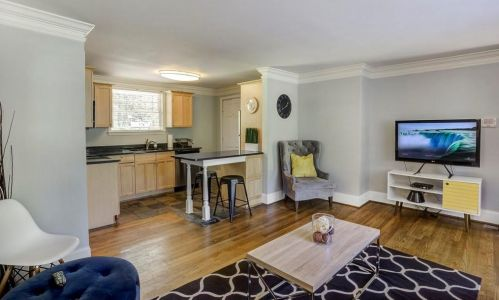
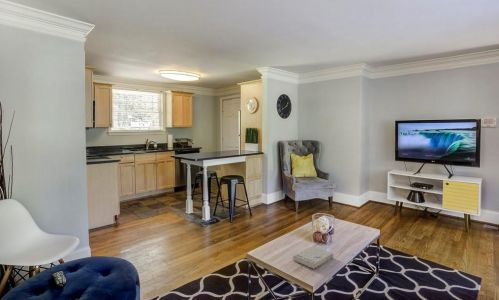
+ book [292,245,334,270]
